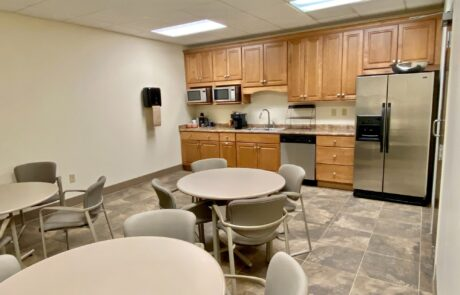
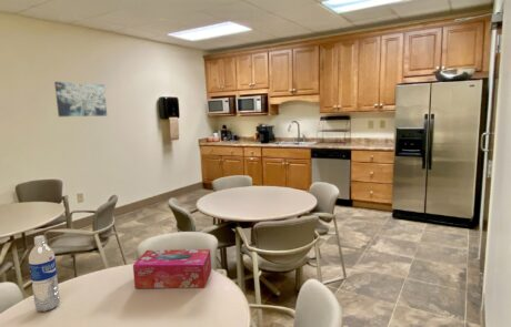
+ tissue box [132,248,212,289]
+ water bottle [28,235,61,313]
+ wall art [53,81,108,117]
